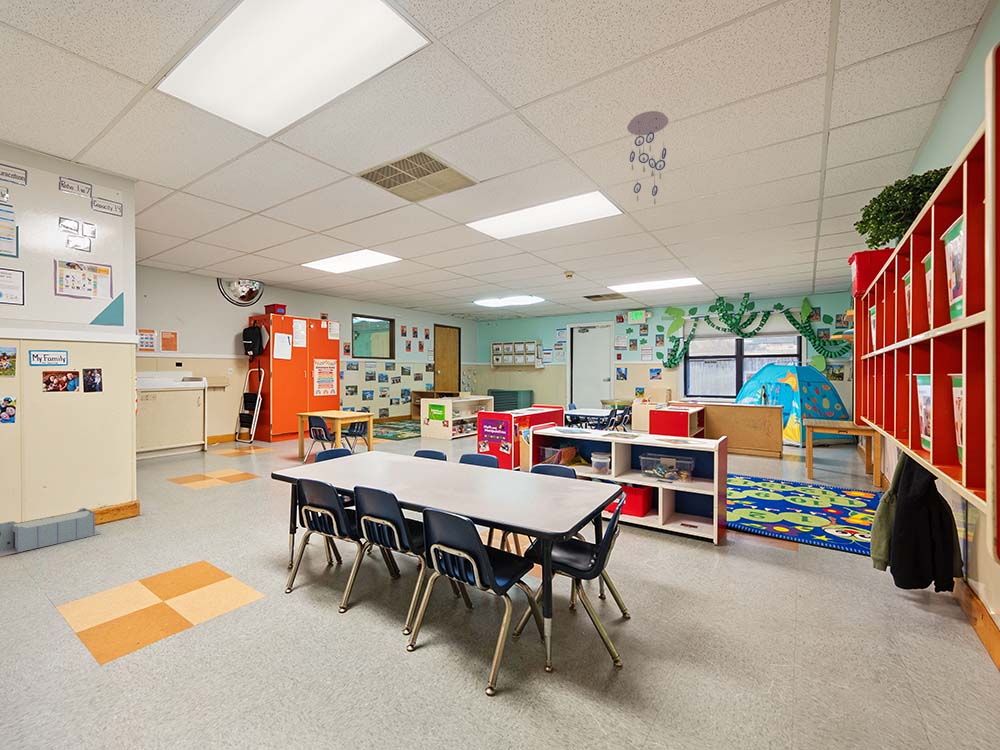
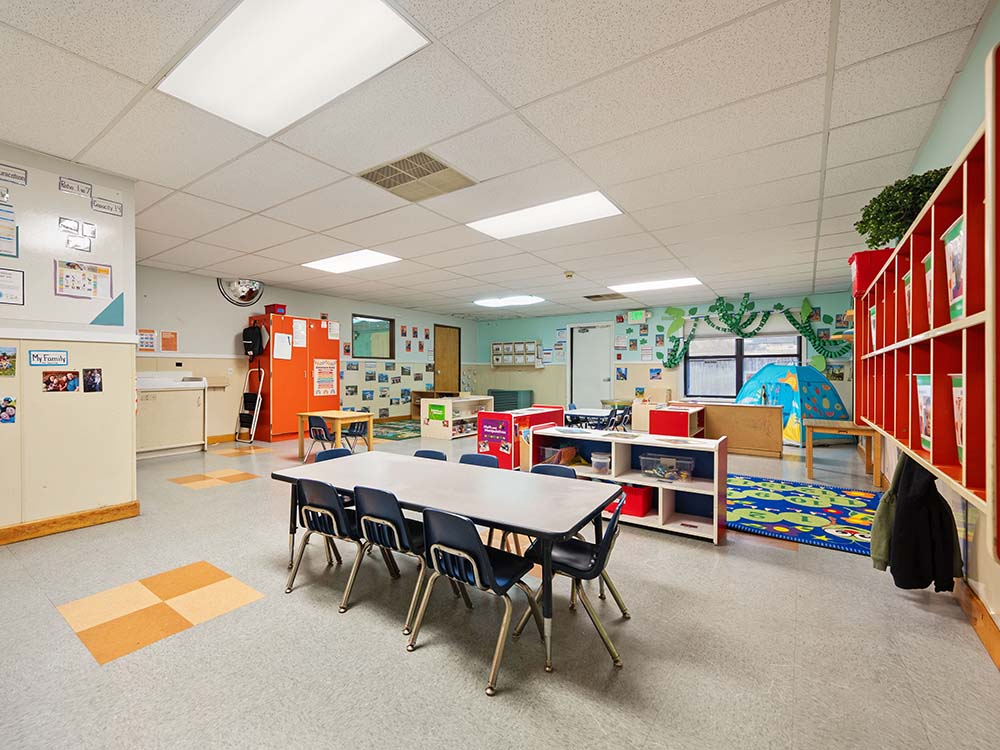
- ceiling mobile [626,110,669,205]
- storage bin [0,507,102,557]
